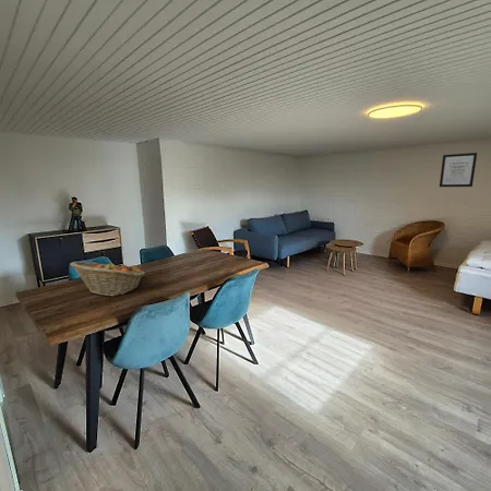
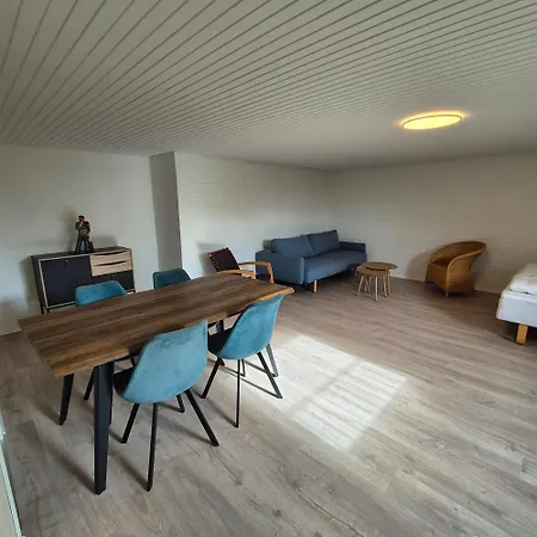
- wall art [439,152,478,188]
- fruit basket [70,260,145,297]
